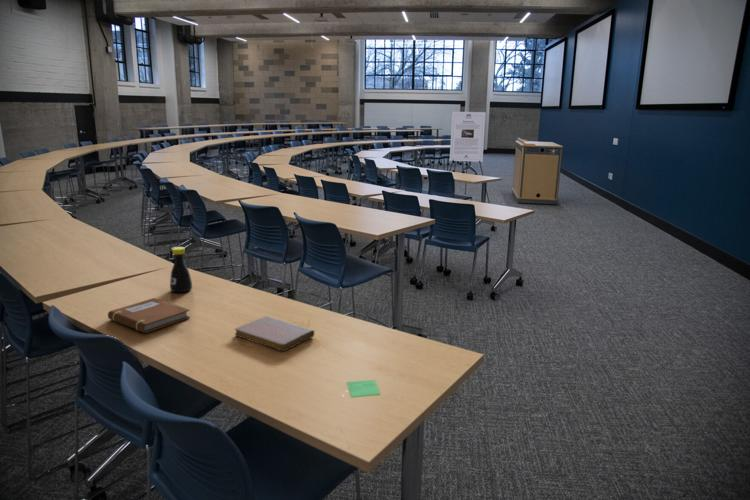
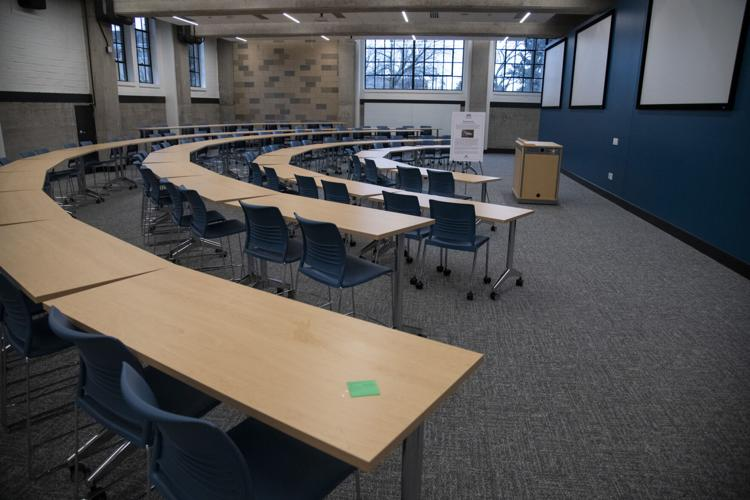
- bottle [169,246,193,293]
- notebook [107,297,191,334]
- notebook [234,315,315,353]
